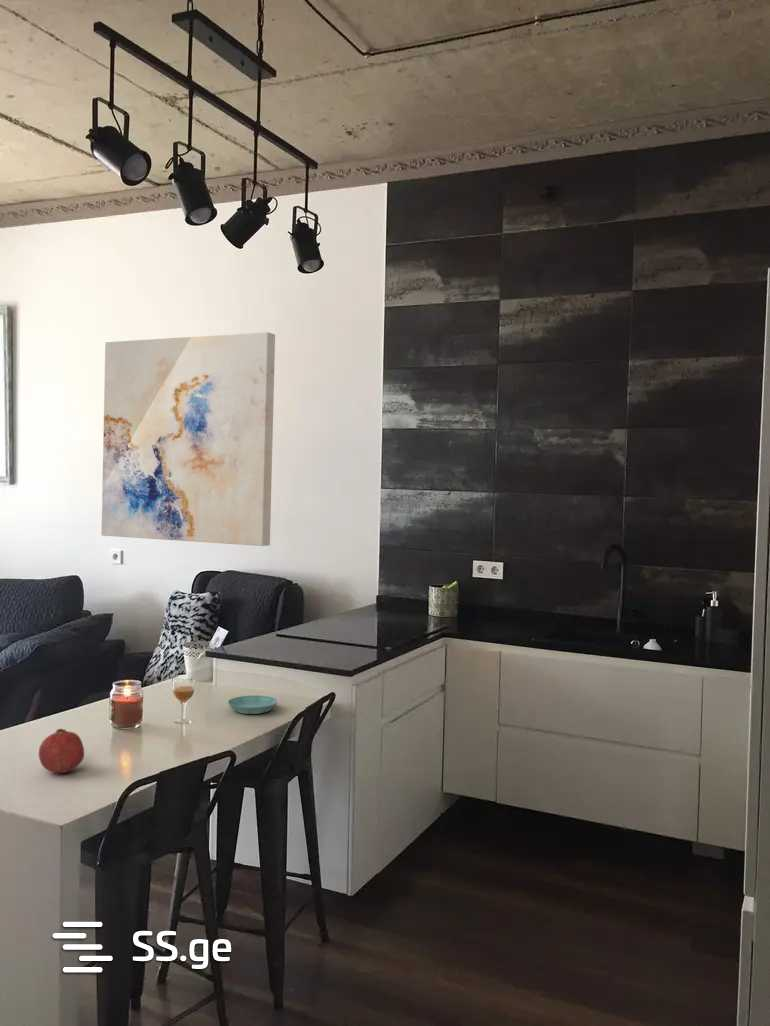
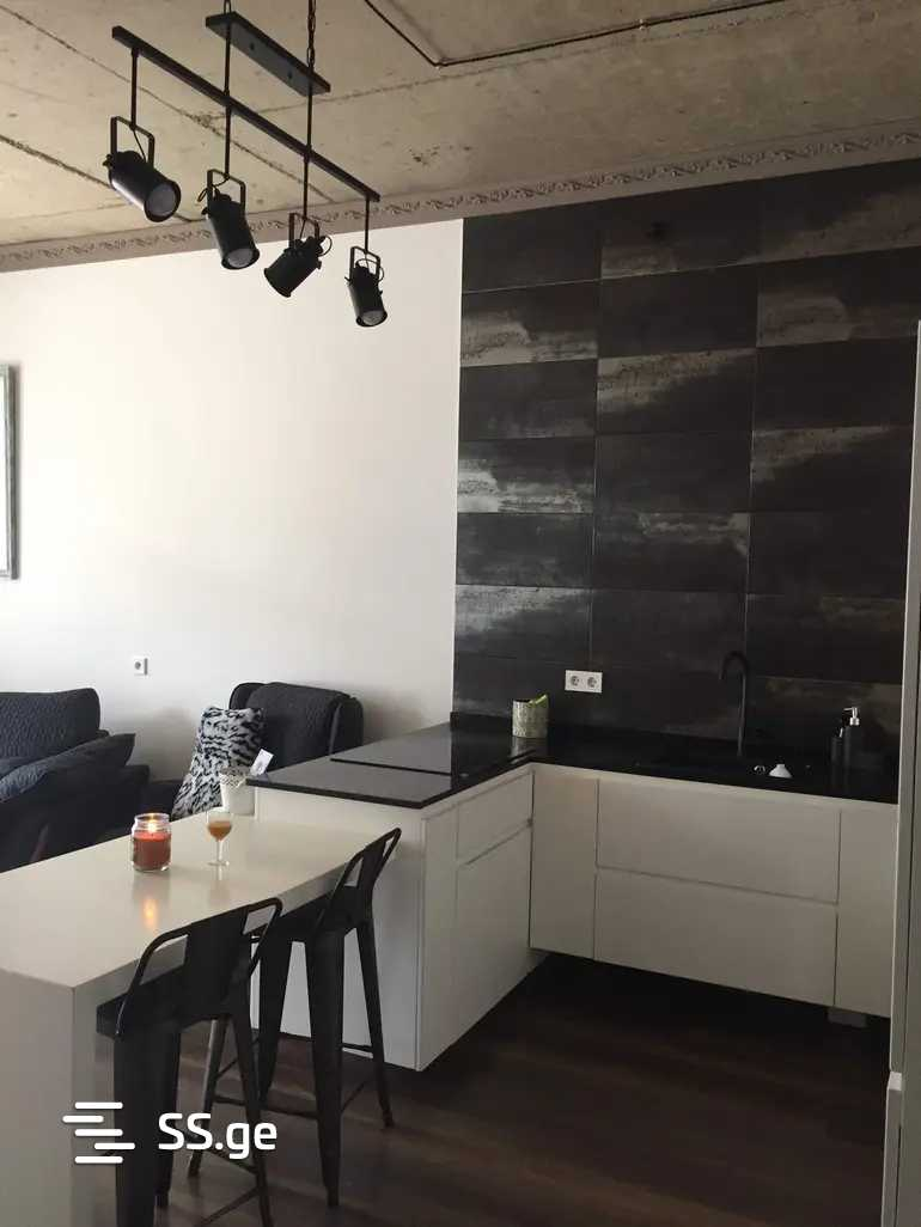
- saucer [227,694,278,715]
- wall art [101,331,276,547]
- fruit [38,727,85,774]
